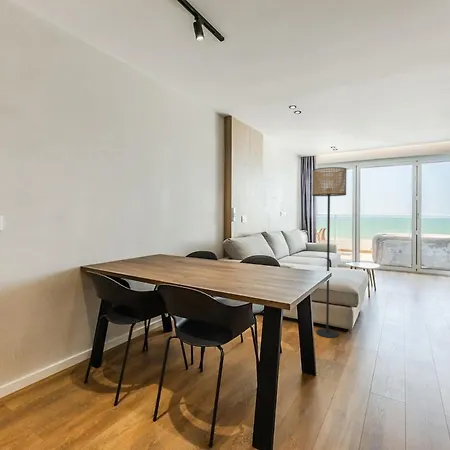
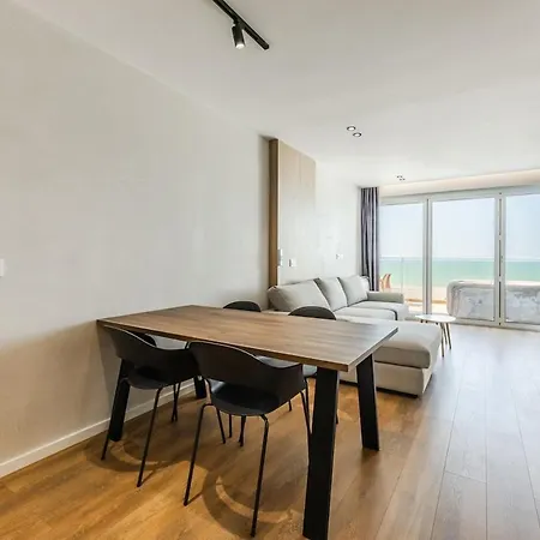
- floor lamp [311,166,348,339]
